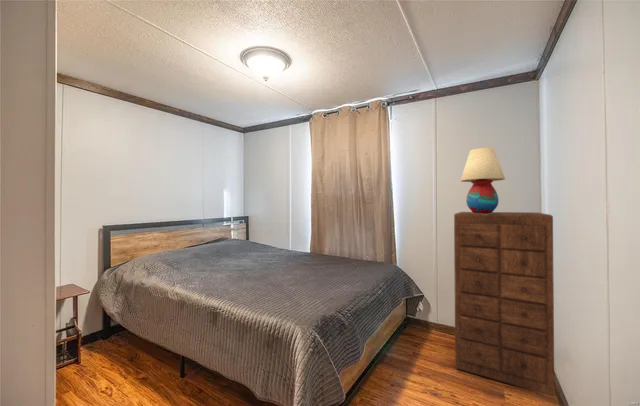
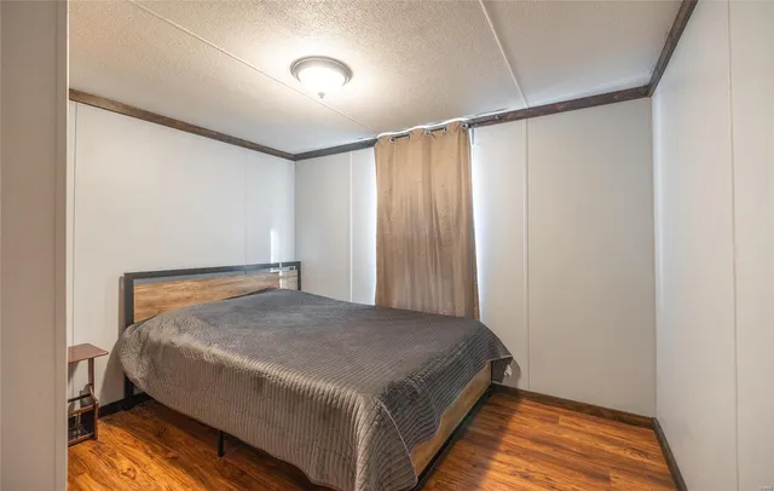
- table lamp [459,147,506,214]
- dresser [453,211,555,397]
